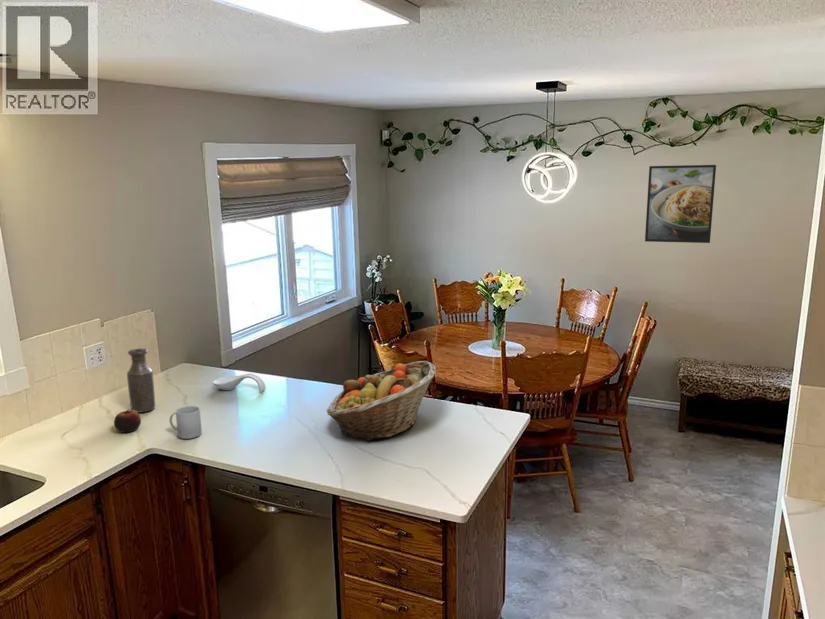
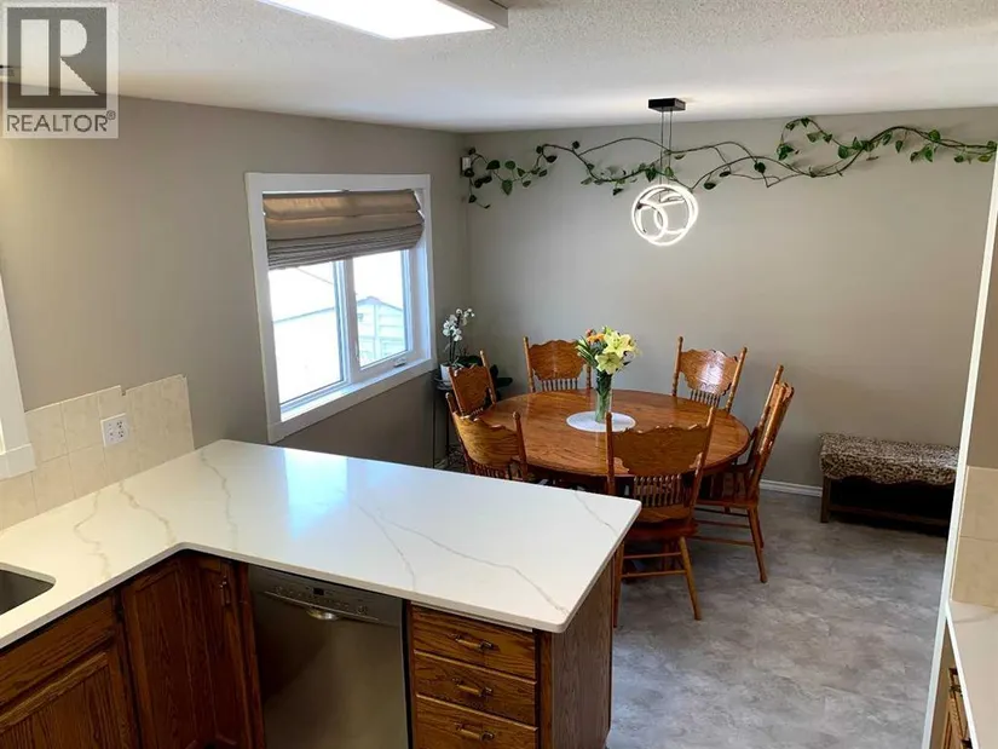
- spoon rest [212,373,267,393]
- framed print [644,164,717,244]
- bottle [126,348,156,414]
- apple [113,409,142,433]
- fruit basket [326,360,437,441]
- mug [169,405,203,440]
